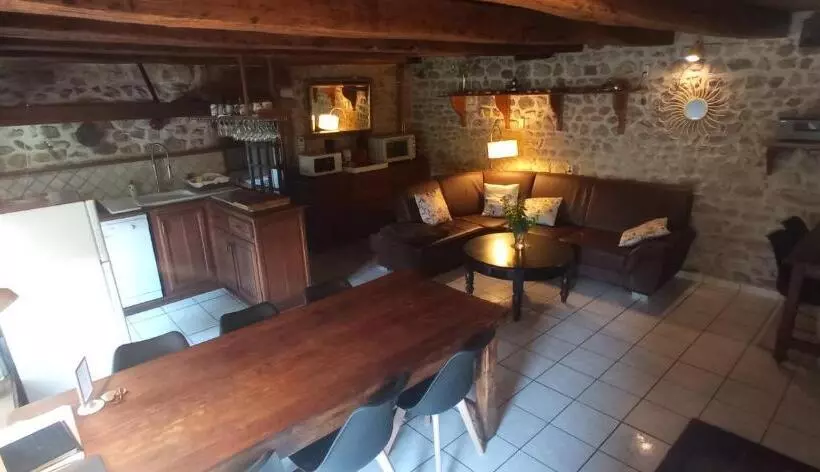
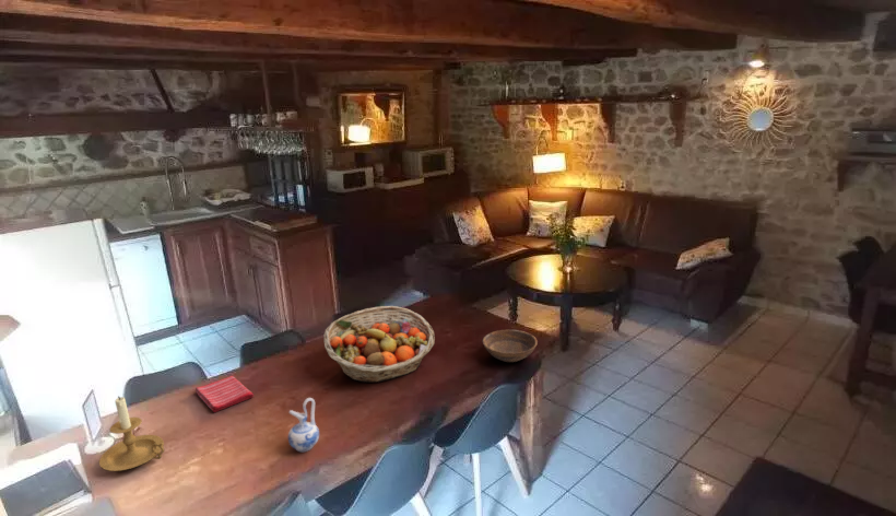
+ dish towel [194,375,255,413]
+ candle holder [98,395,165,472]
+ ceramic pitcher [287,397,320,453]
+ fruit basket [323,305,436,384]
+ bowl [482,329,539,363]
